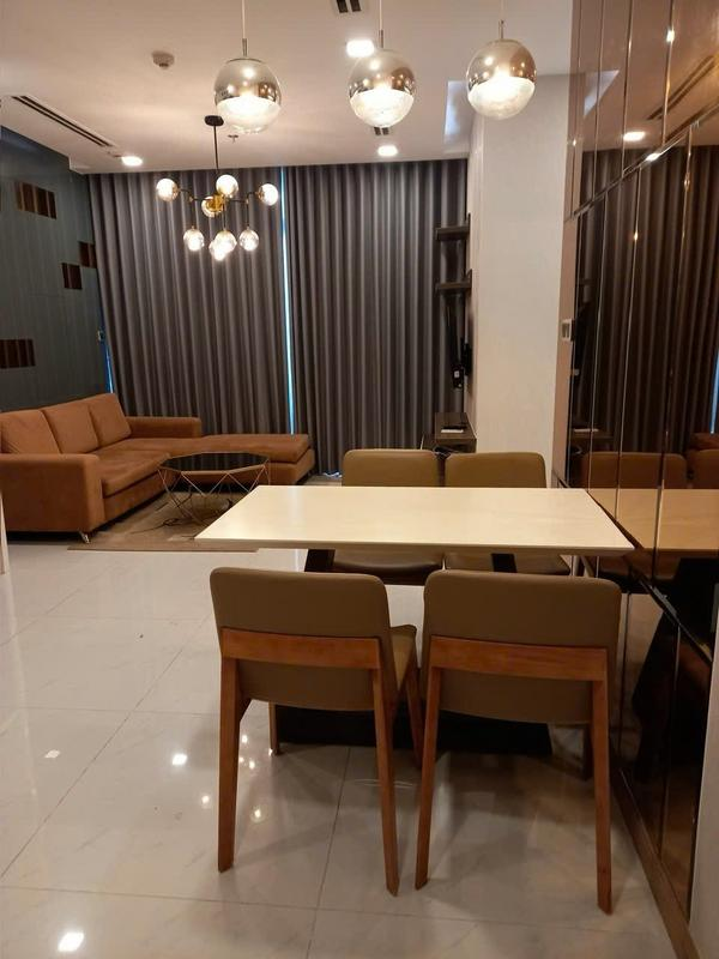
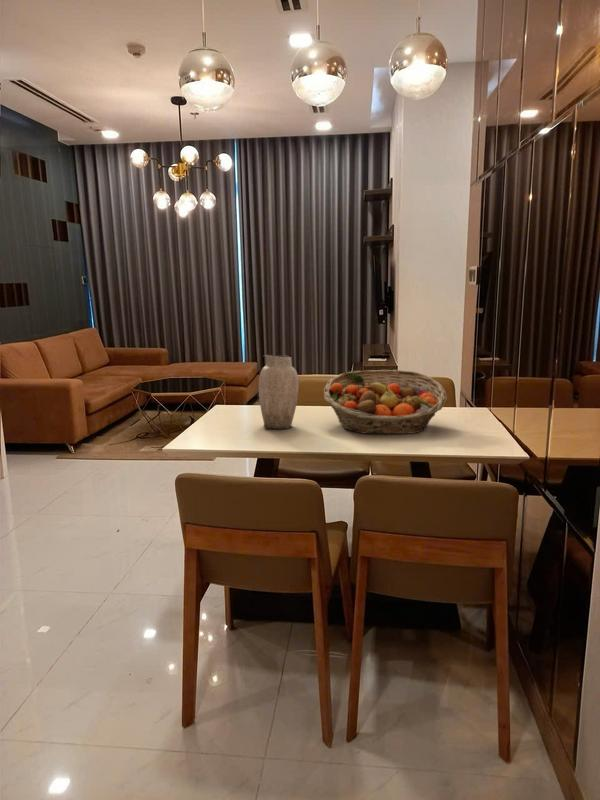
+ vase [258,354,300,430]
+ fruit basket [323,369,448,435]
